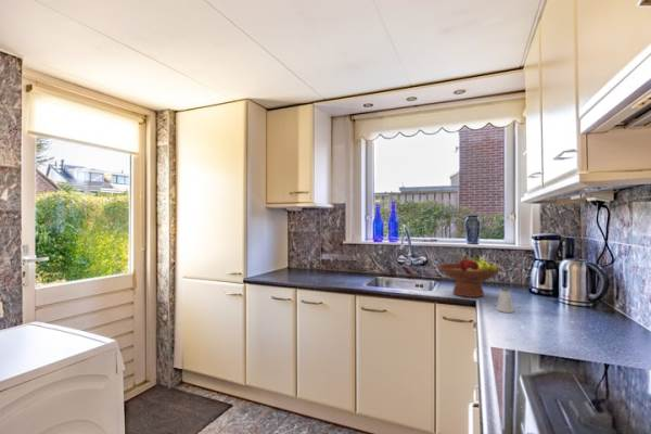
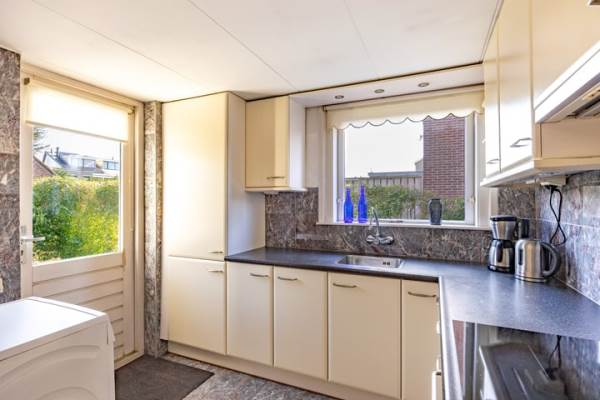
- fruit bowl [437,253,501,298]
- saltshaker [496,286,515,314]
